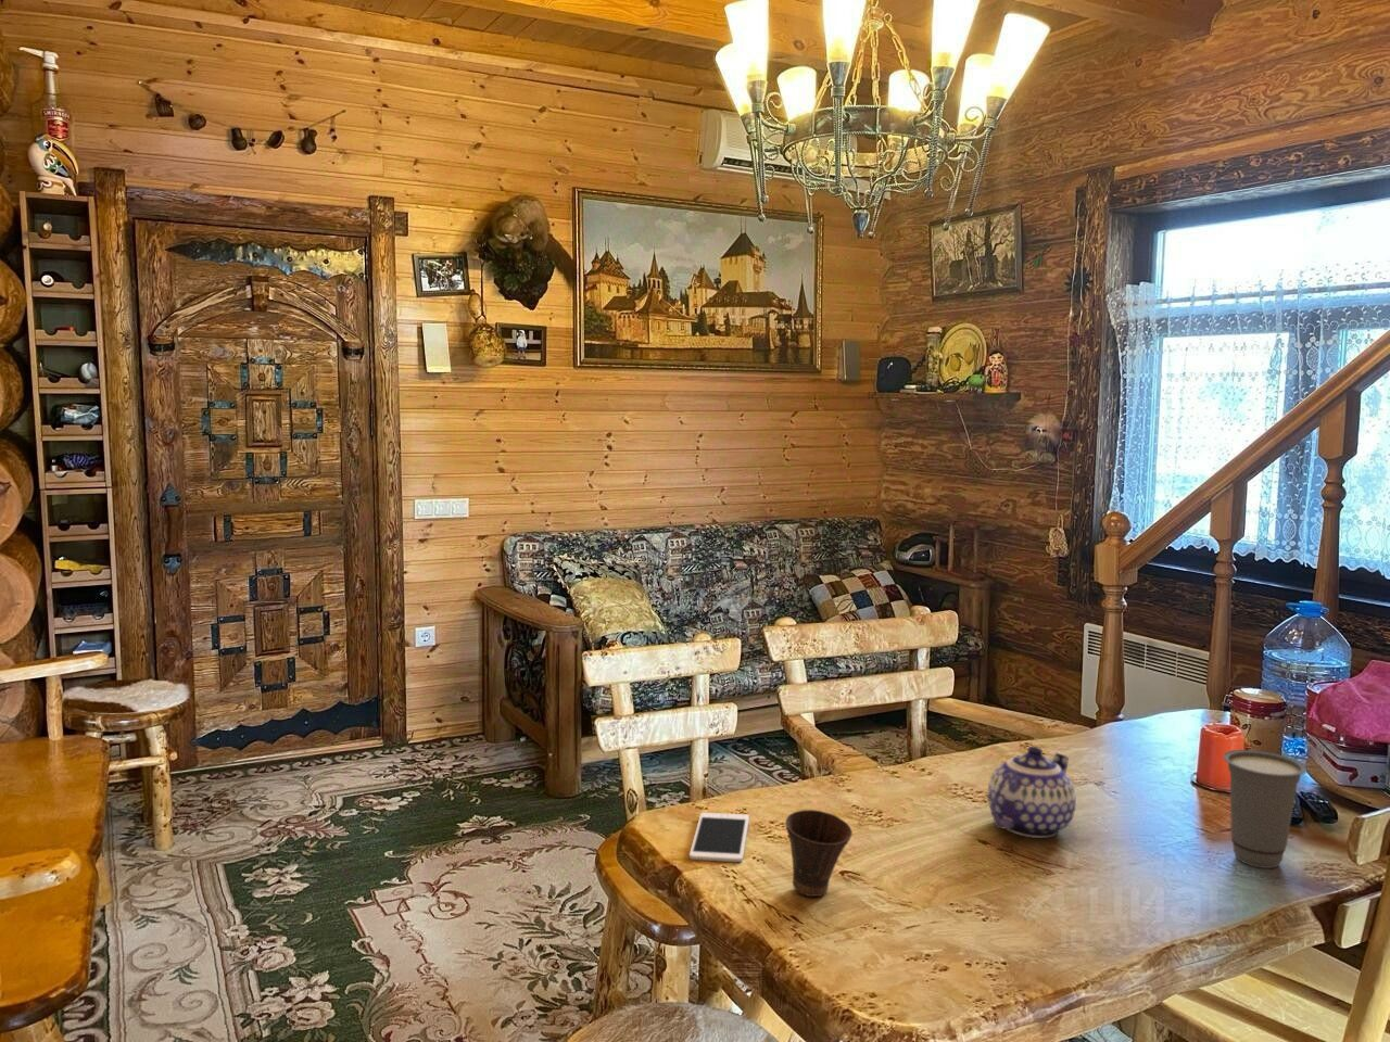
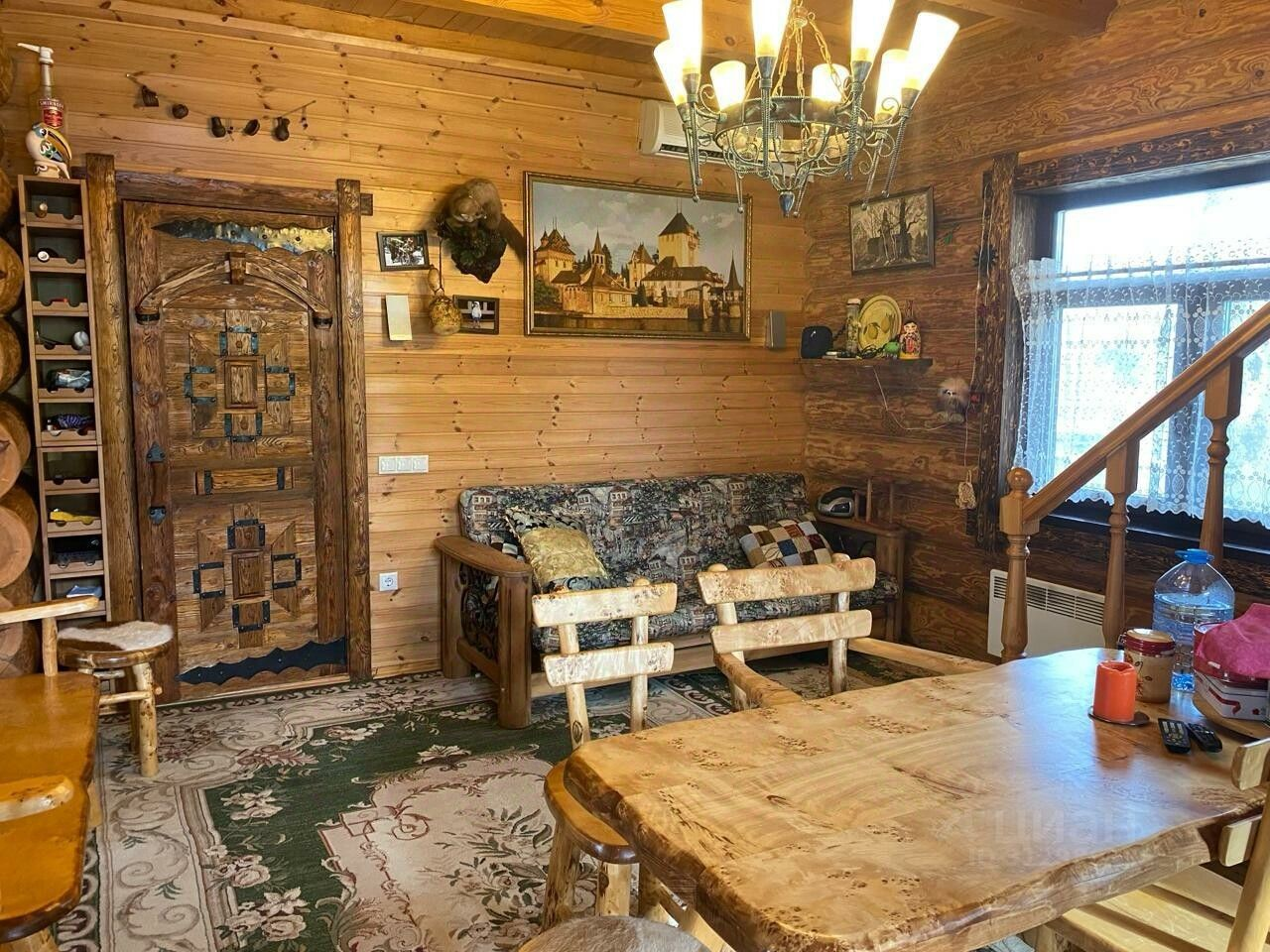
- cup [784,809,854,898]
- cell phone [688,811,751,862]
- teapot [987,745,1077,840]
- cup [1221,749,1309,869]
